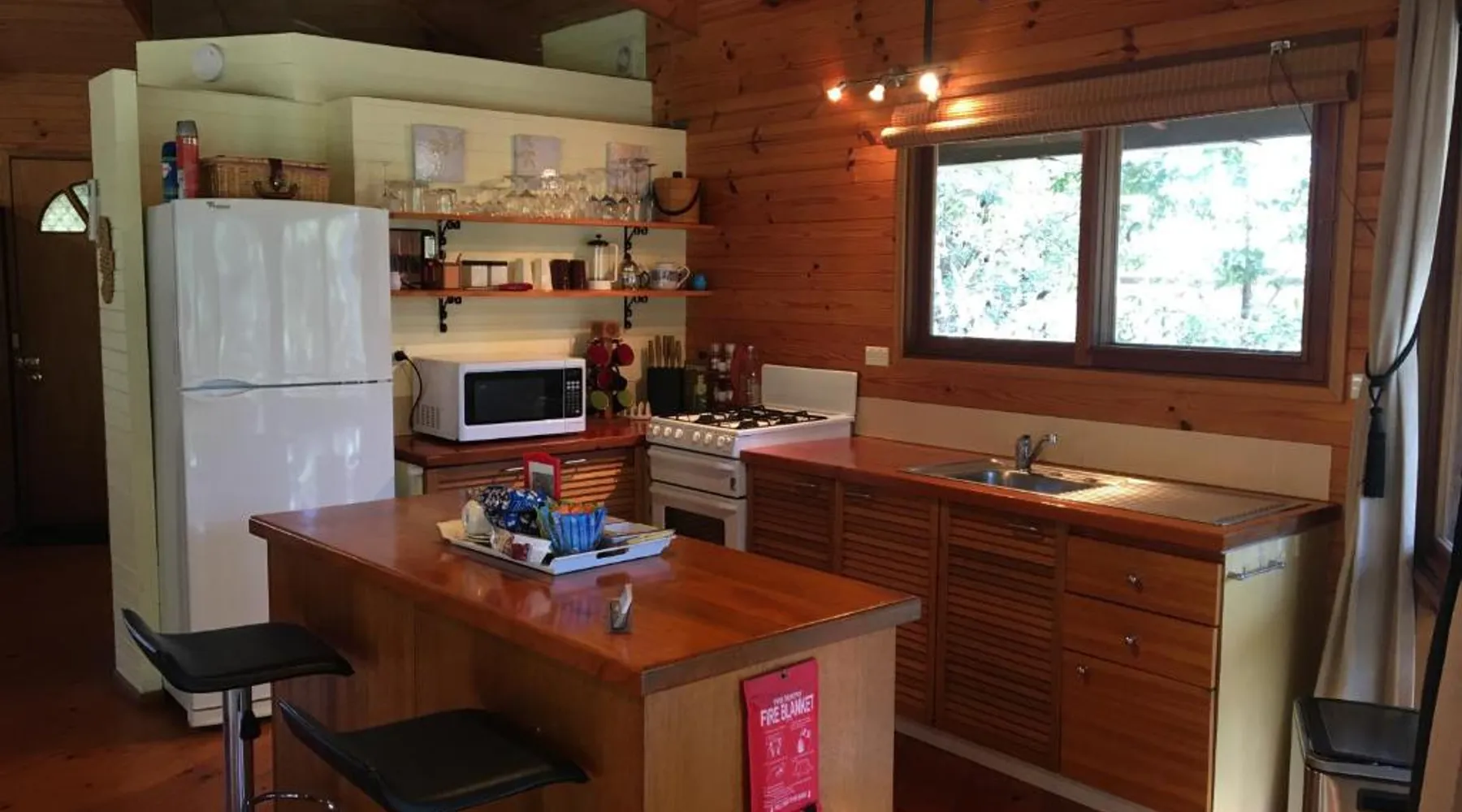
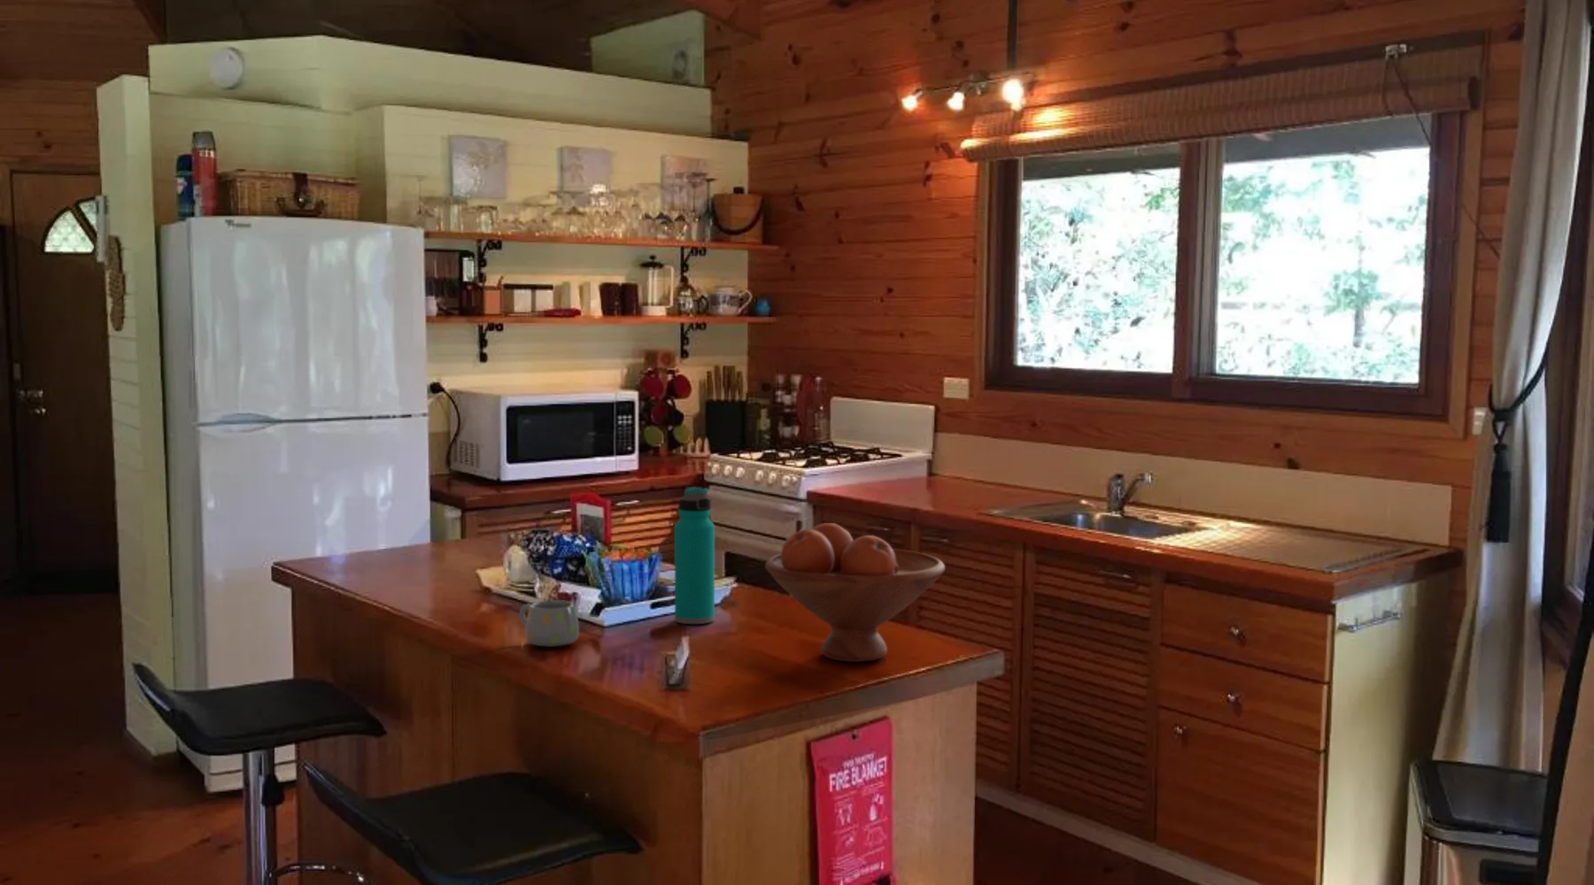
+ fruit bowl [764,522,945,663]
+ mug [519,599,580,647]
+ water bottle [674,486,715,625]
